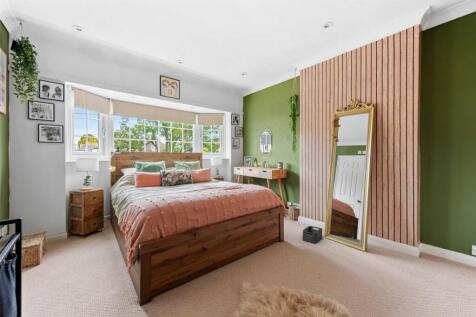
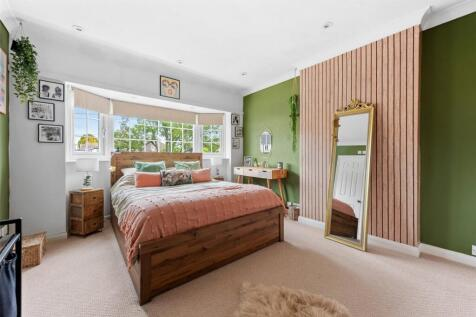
- storage bin [302,225,323,244]
